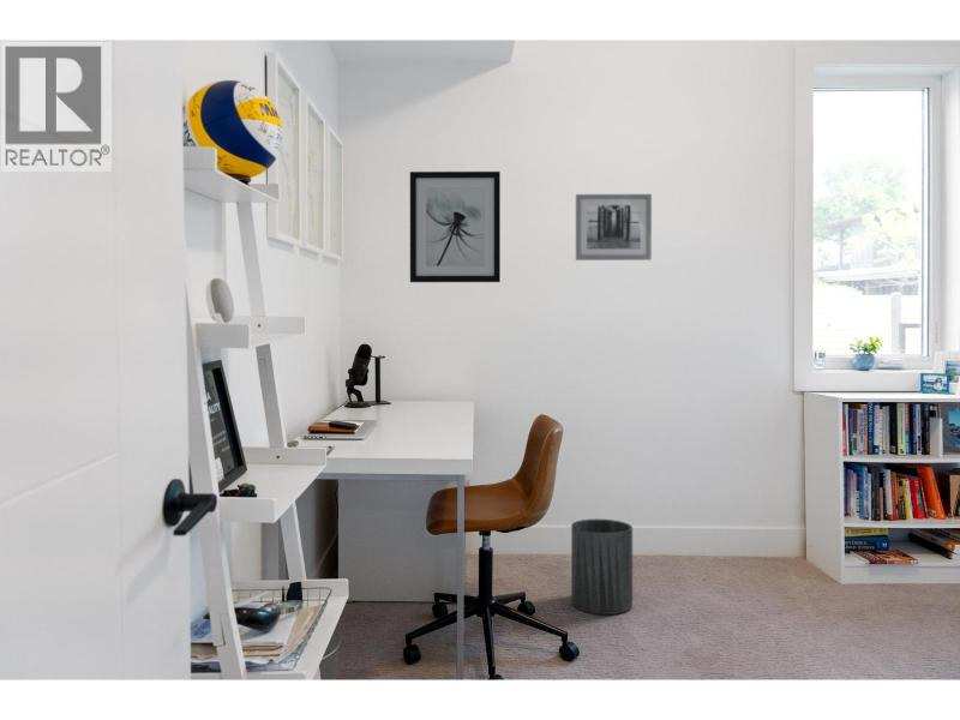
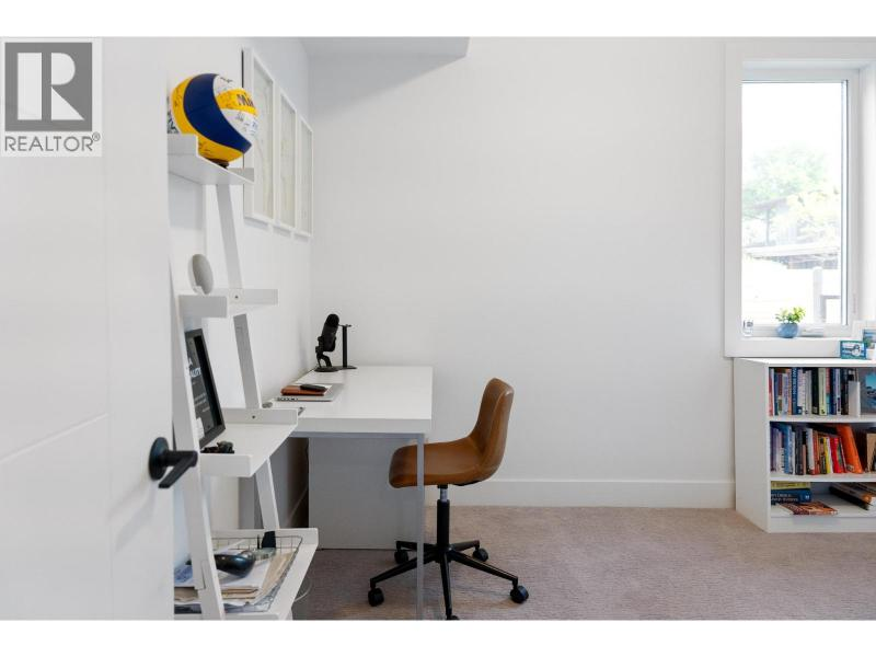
- wall art [575,193,653,262]
- wall art [409,170,502,283]
- trash can [570,518,634,616]
